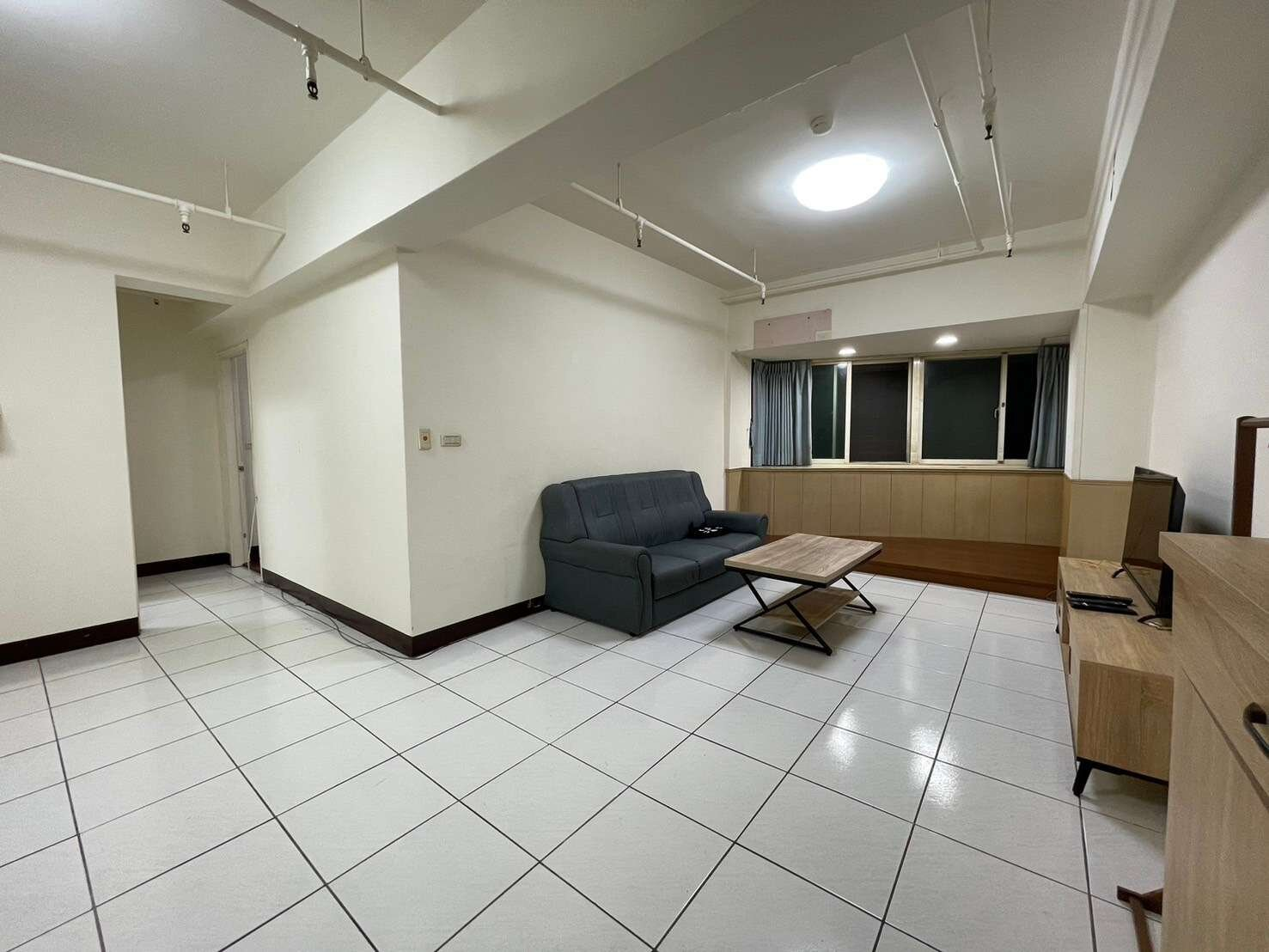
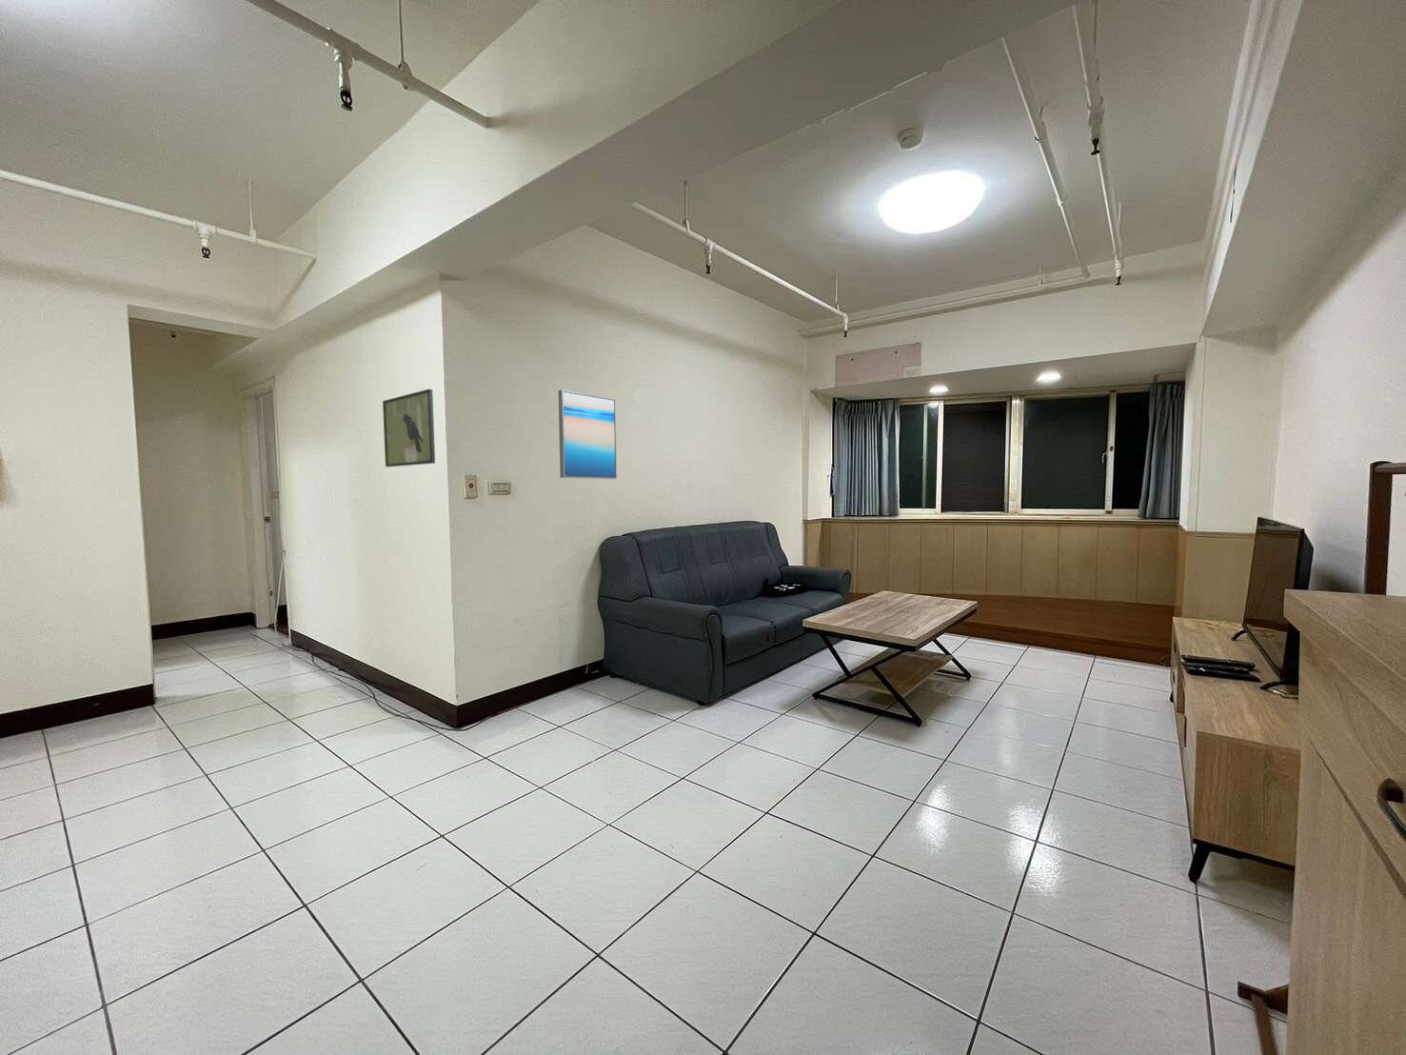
+ wall art [557,389,618,480]
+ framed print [382,388,437,468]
